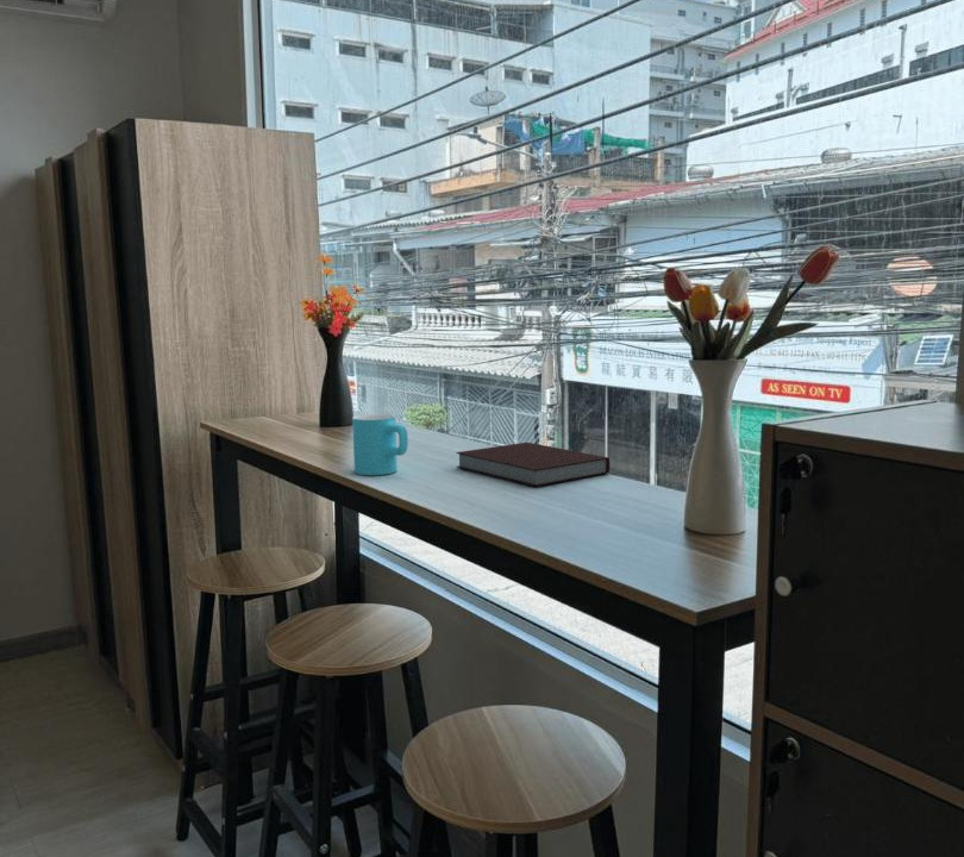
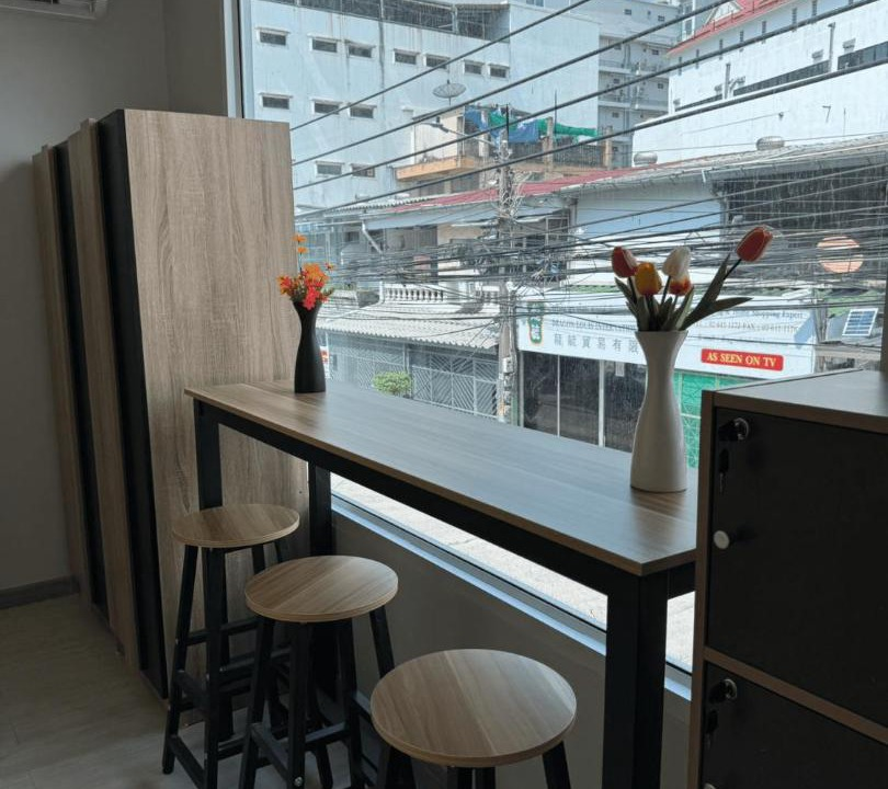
- cup [351,413,409,476]
- notebook [455,442,611,488]
